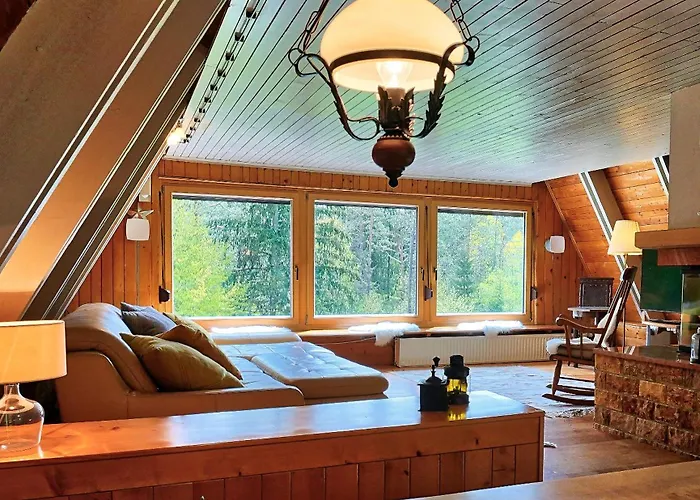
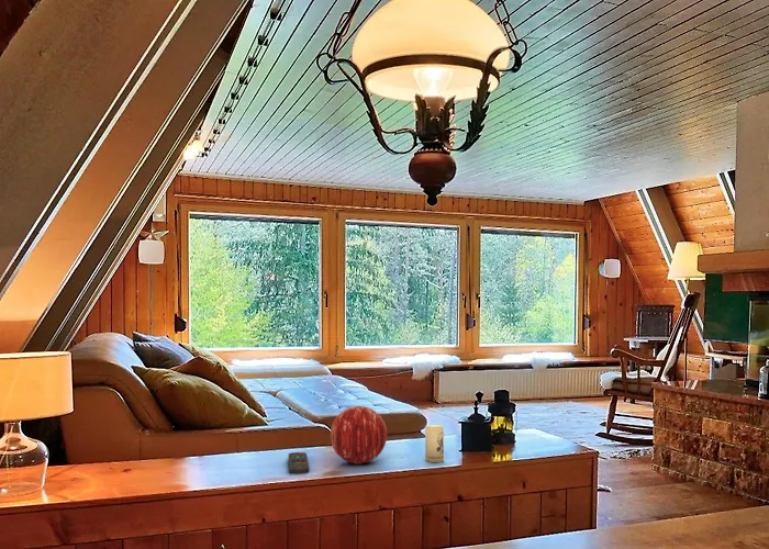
+ candle [424,424,445,463]
+ remote control [288,451,310,475]
+ decorative orb [330,405,388,466]
